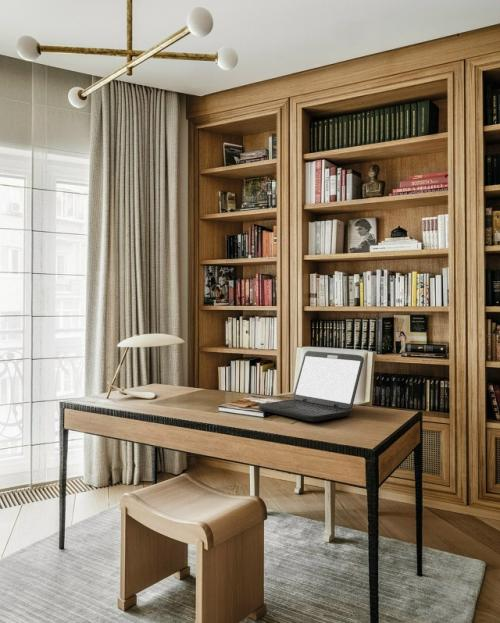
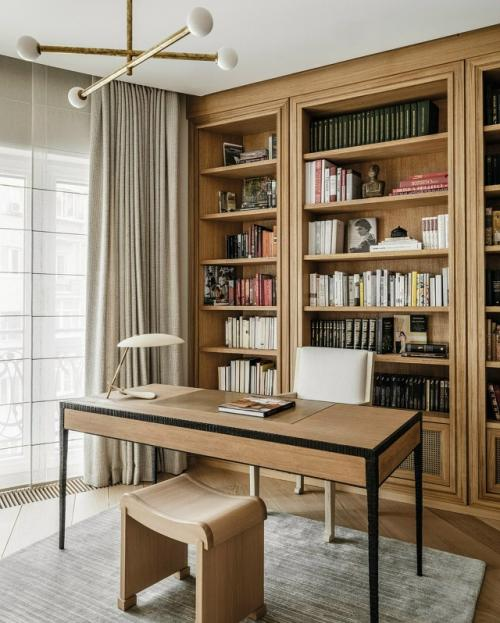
- laptop [257,350,365,423]
